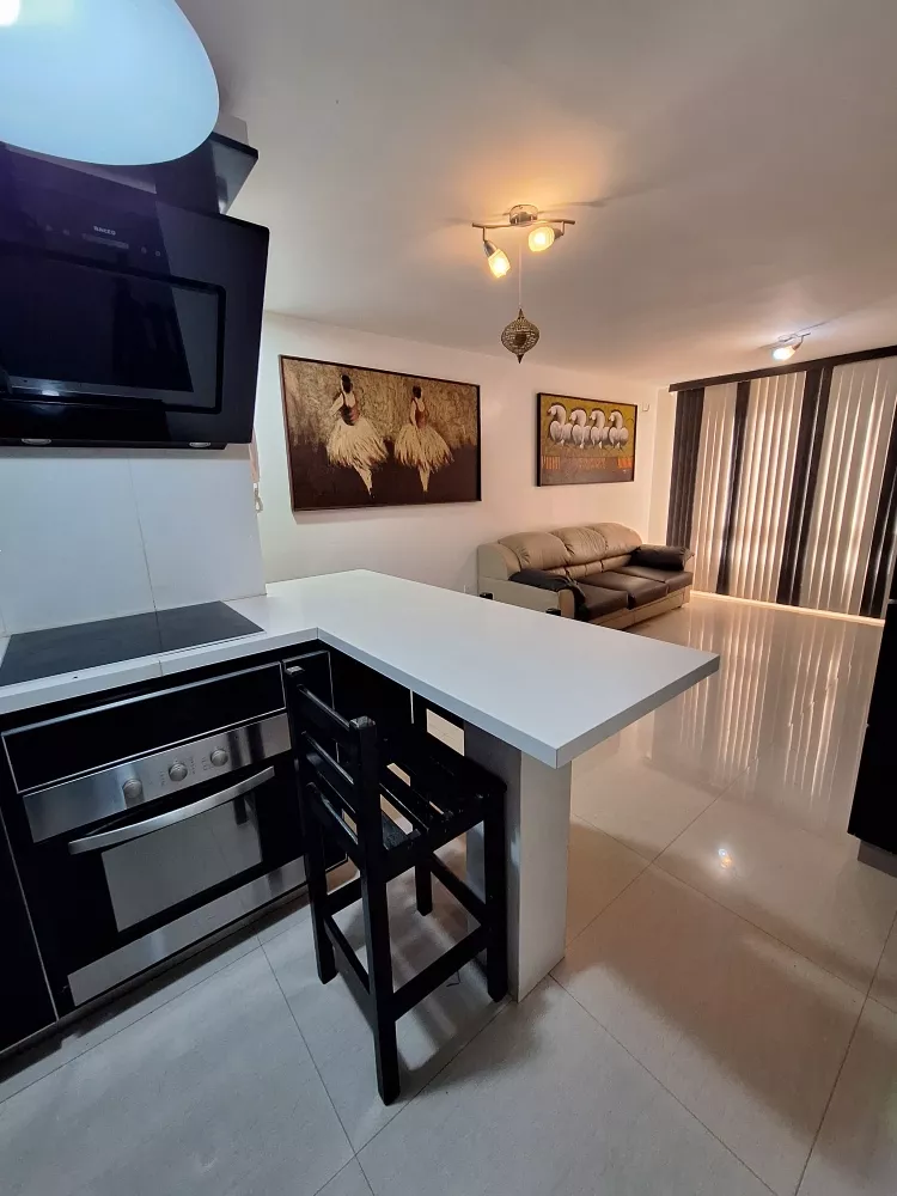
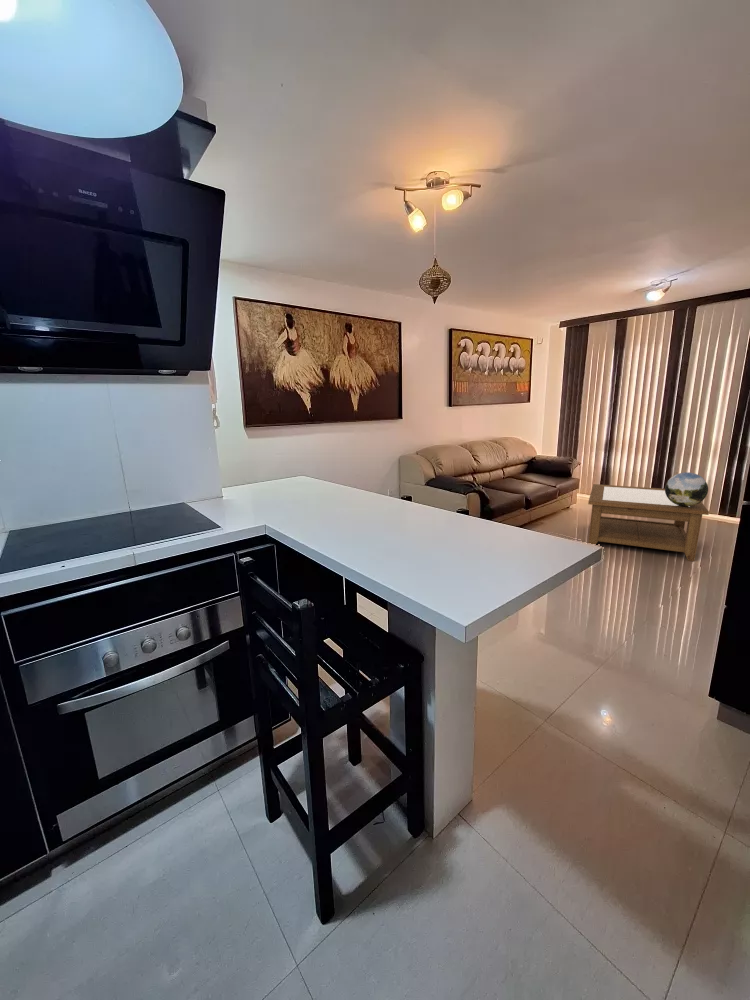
+ decorative sphere [664,471,709,506]
+ coffee table [587,483,710,562]
